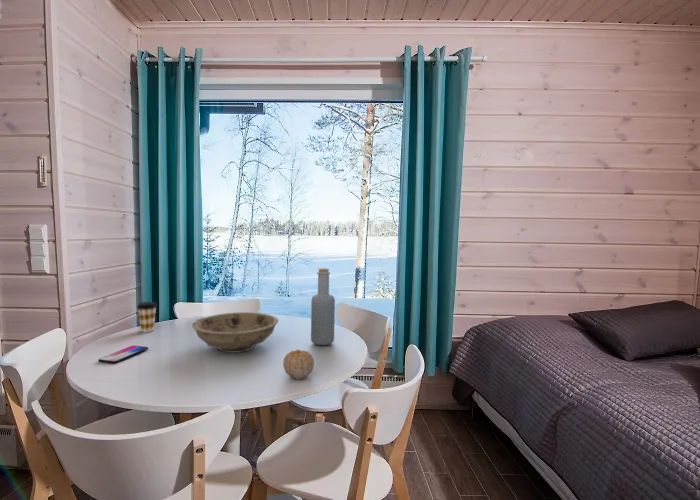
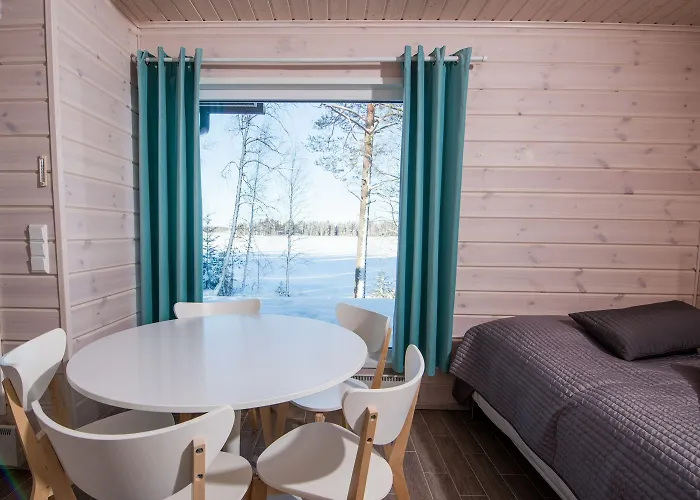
- bottle [310,267,336,346]
- coffee cup [136,301,158,333]
- smartphone [97,345,149,364]
- fruit [282,349,315,380]
- bowl [191,311,279,354]
